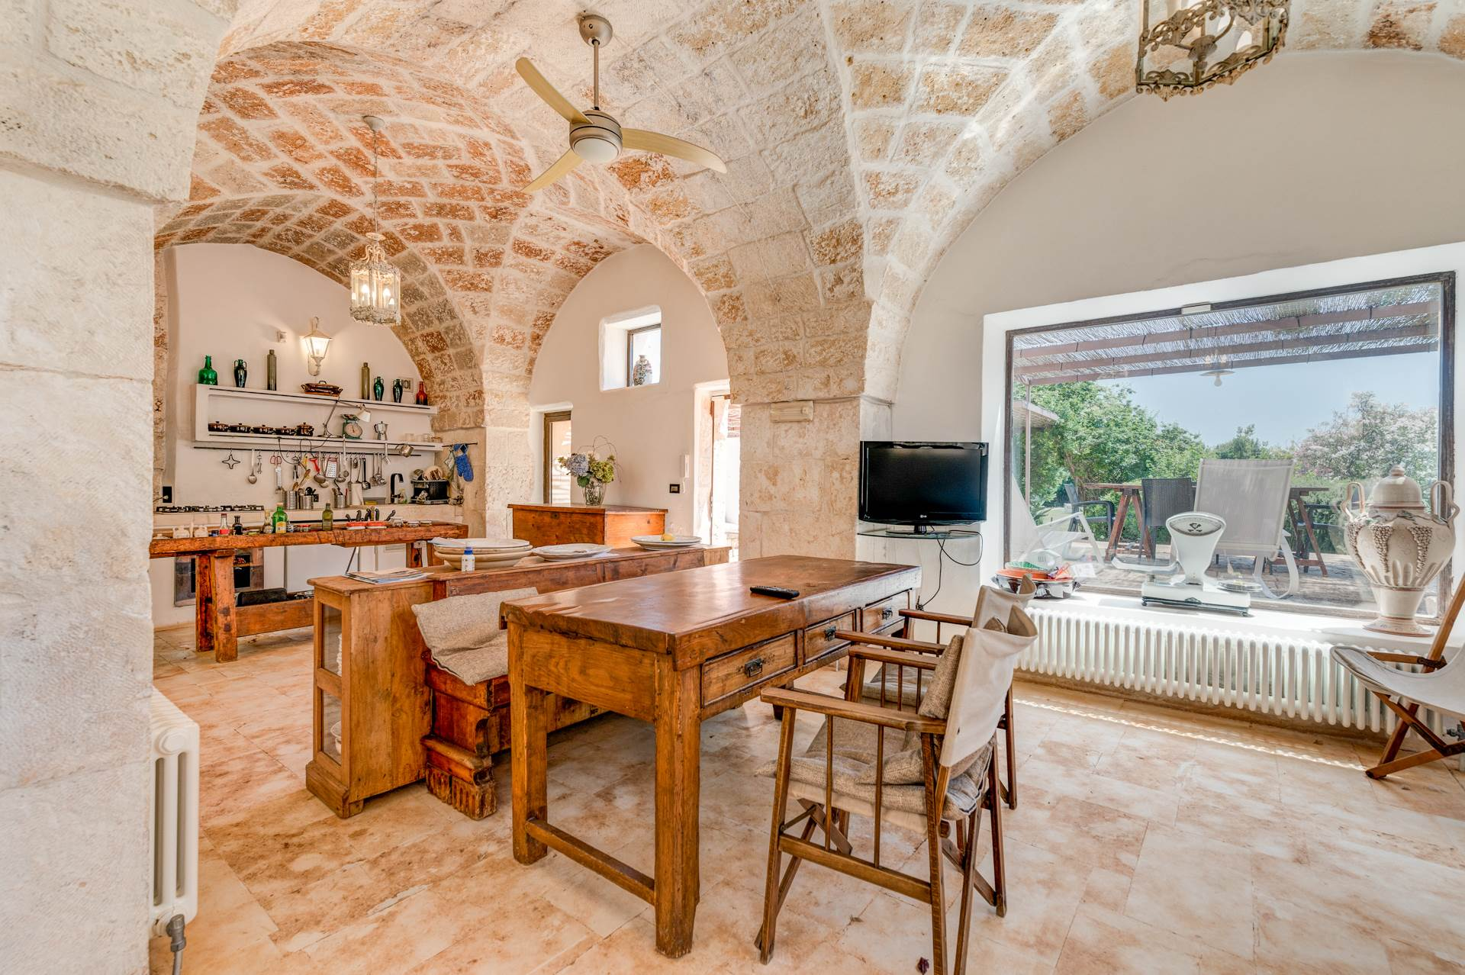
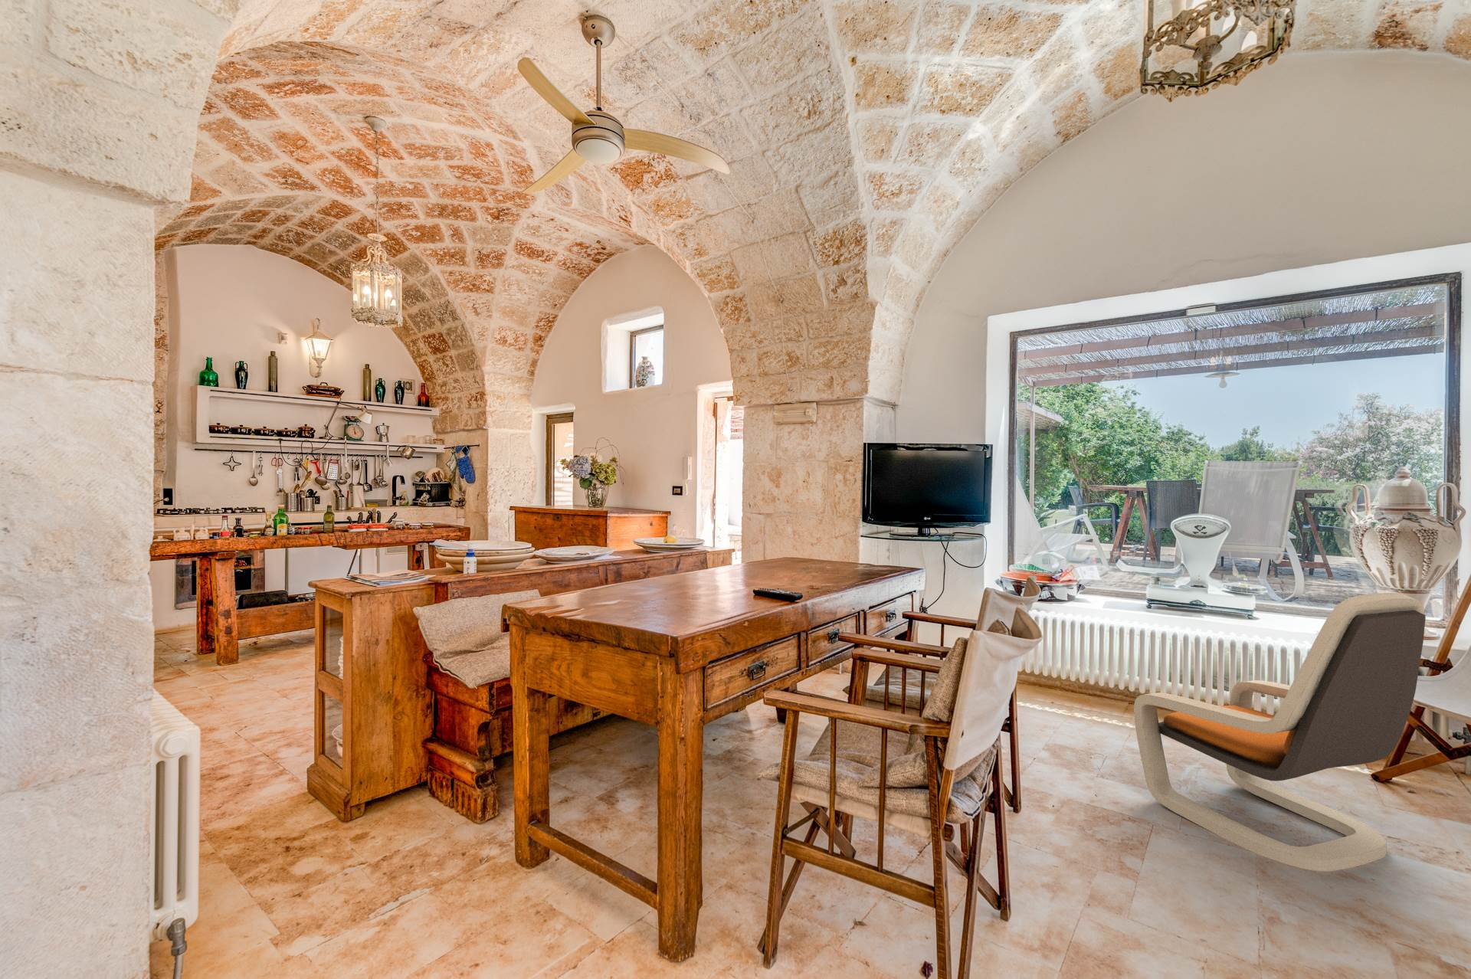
+ lounge chair [1133,592,1426,872]
